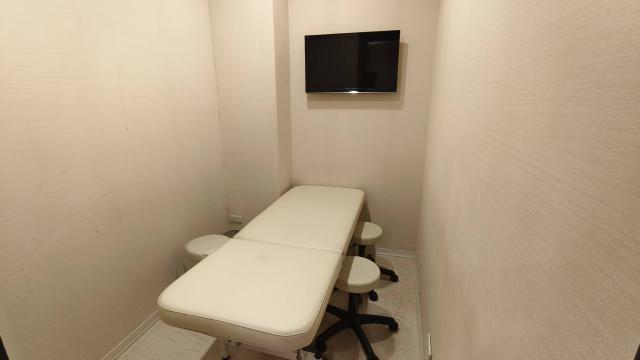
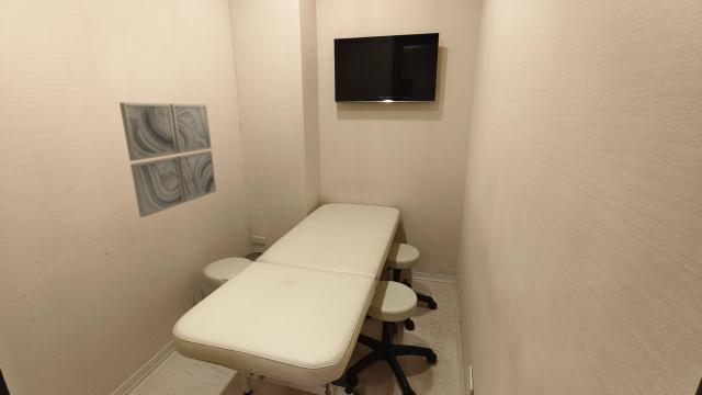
+ wall art [118,101,217,218]
